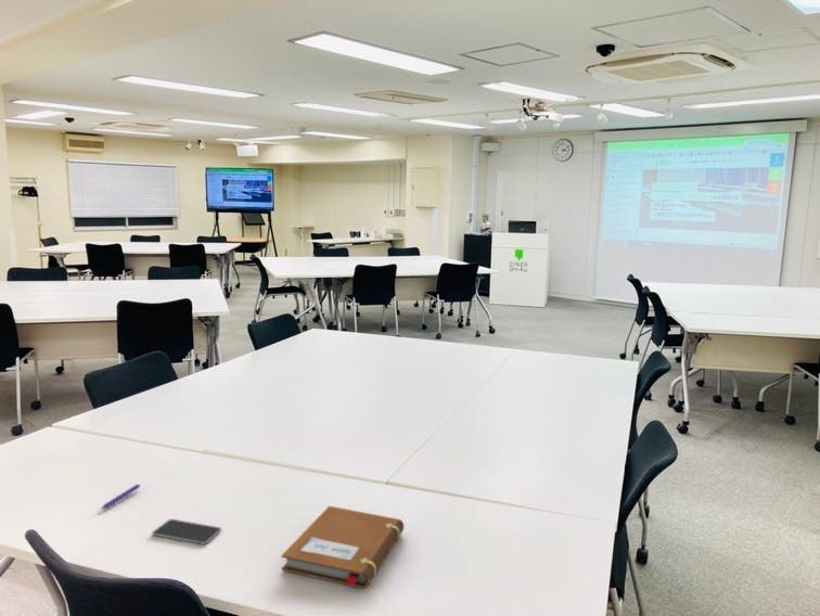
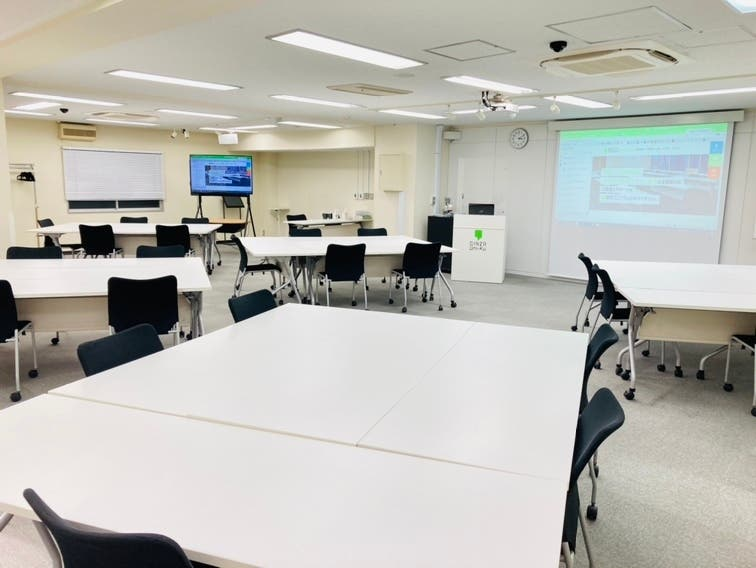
- smartphone [151,518,222,546]
- notebook [281,505,405,589]
- pen [100,484,141,511]
